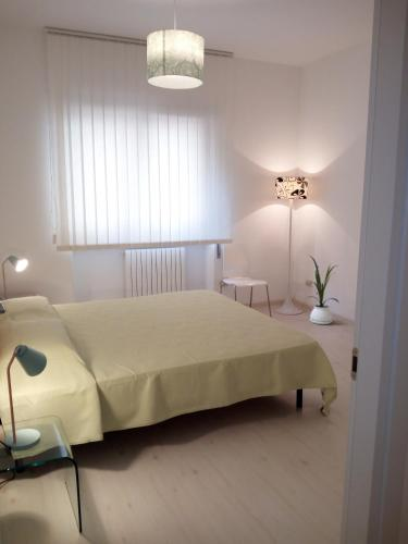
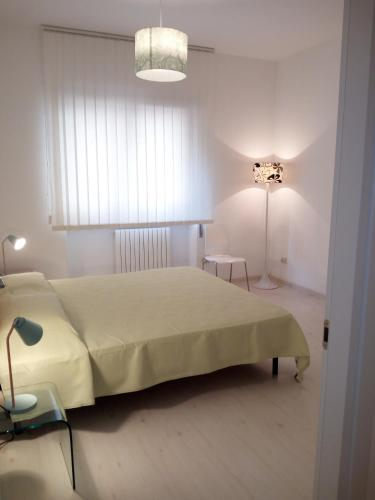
- house plant [306,254,341,325]
